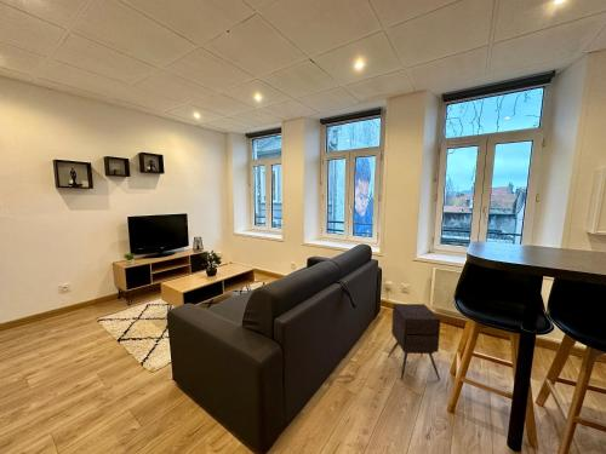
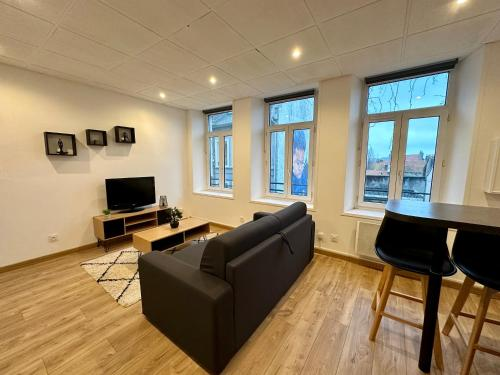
- side table [388,303,442,381]
